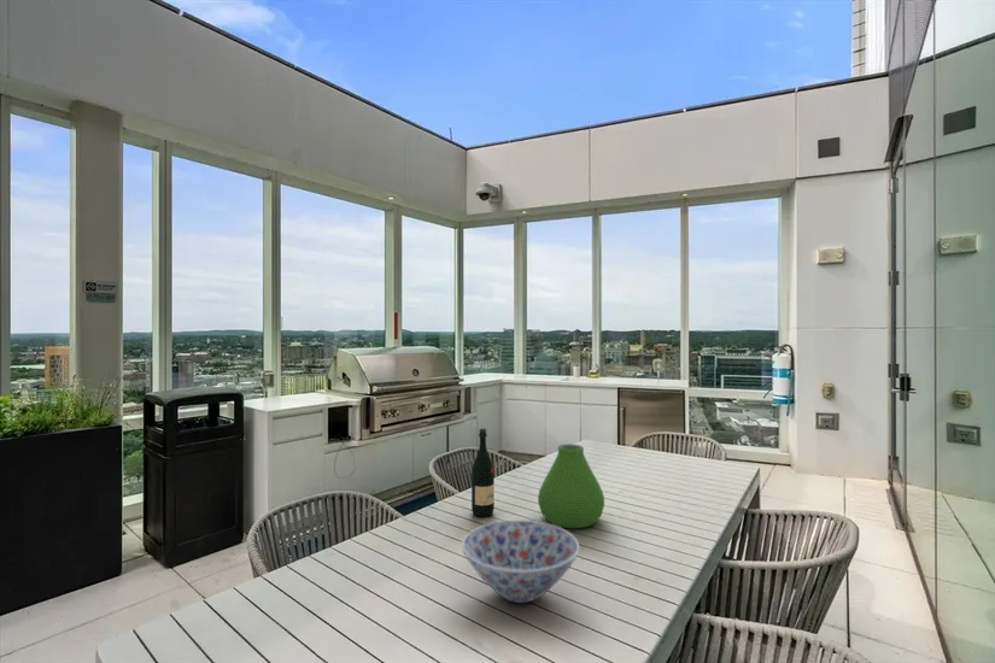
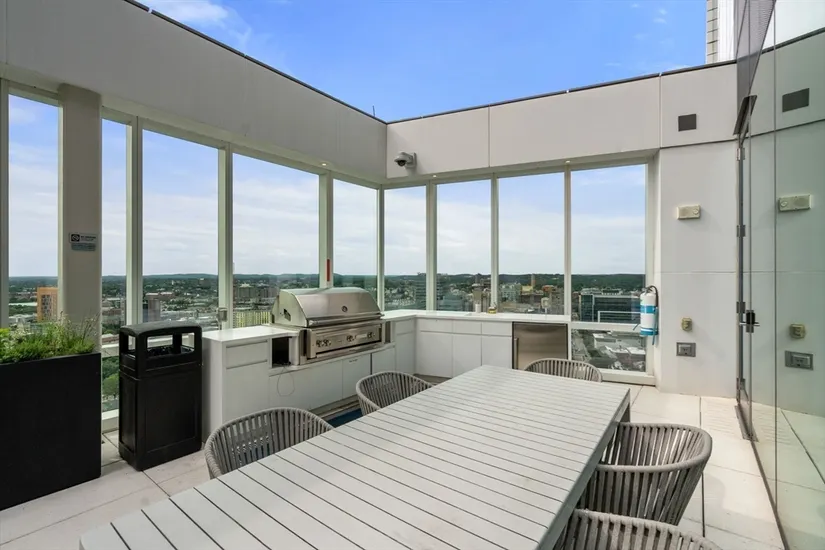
- wine bottle [470,427,496,518]
- vase [537,442,605,529]
- bowl [461,520,580,604]
